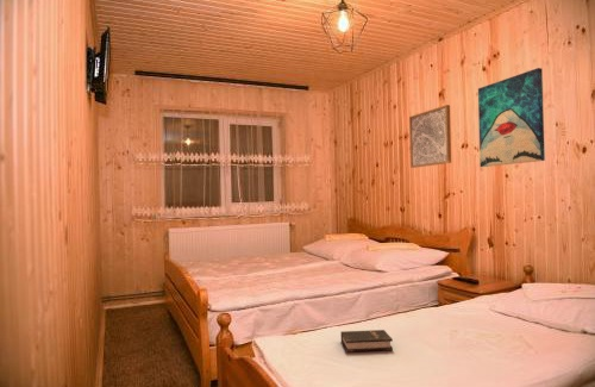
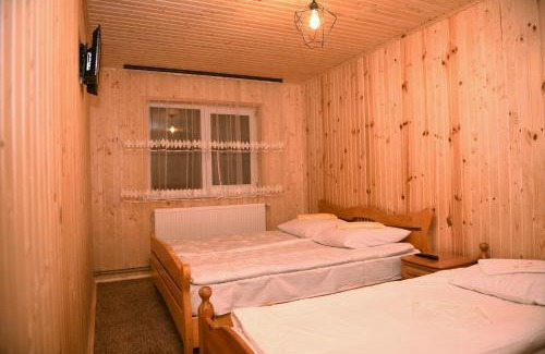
- wall art [408,104,452,169]
- hardback book [339,329,394,354]
- wall art [477,67,546,168]
